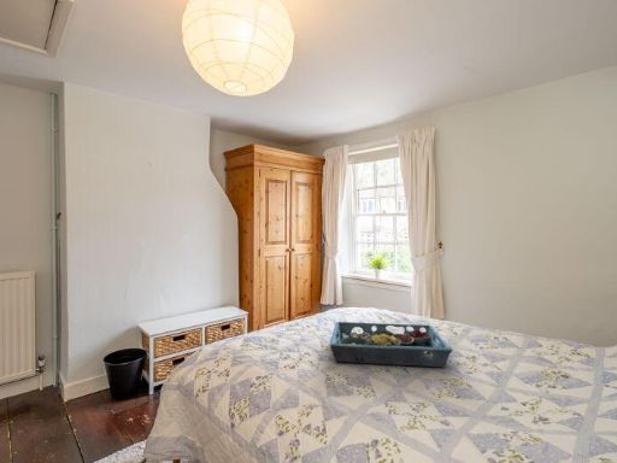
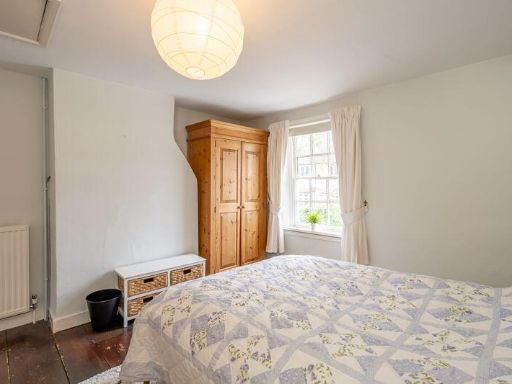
- serving tray [329,321,454,368]
